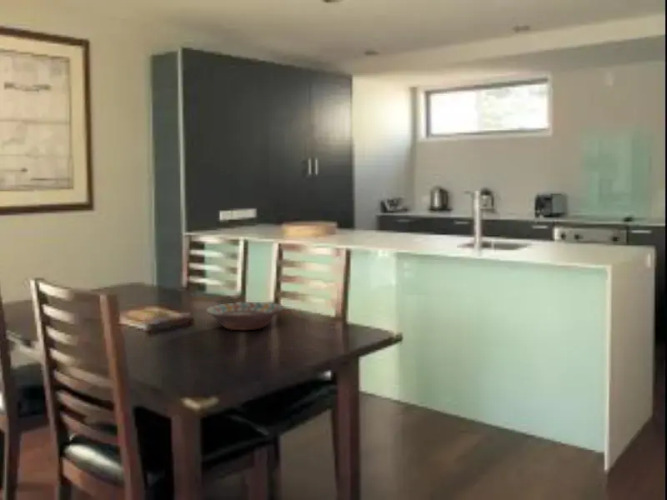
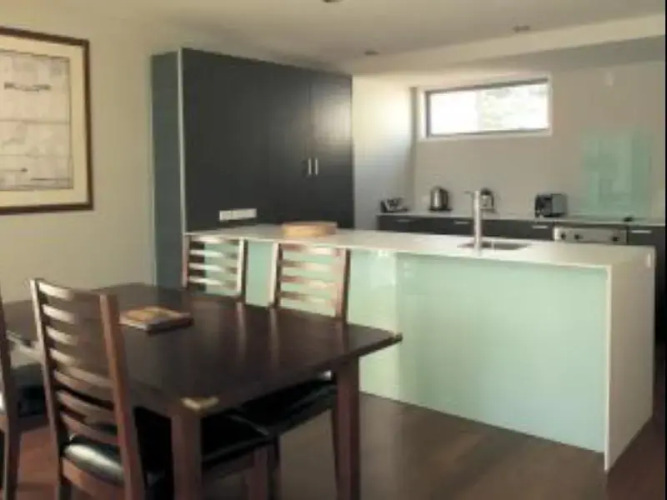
- decorative bowl [205,301,285,331]
